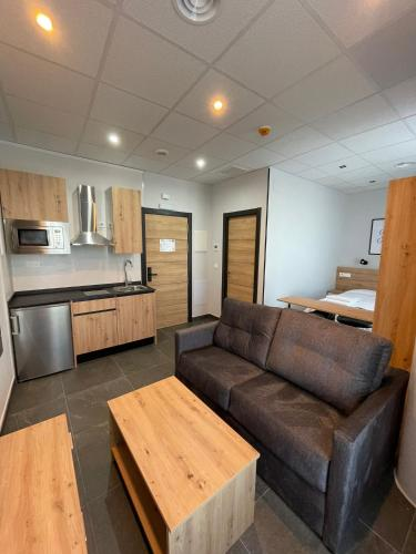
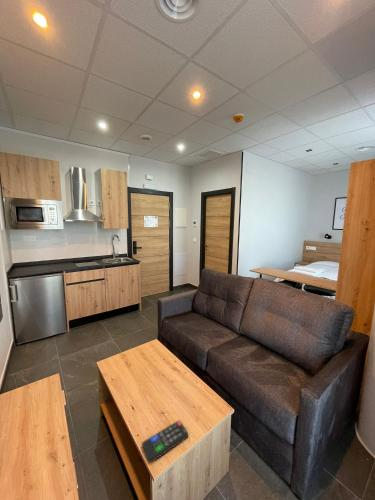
+ remote control [141,419,189,464]
